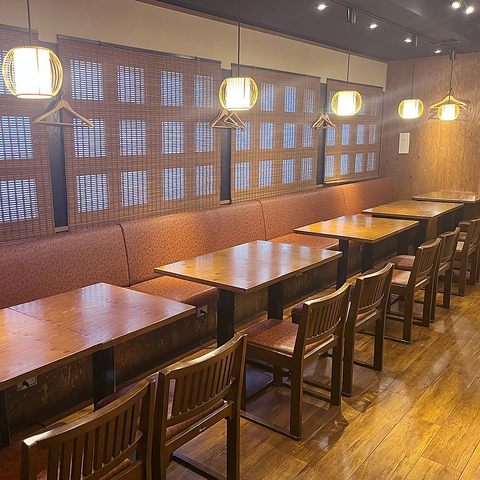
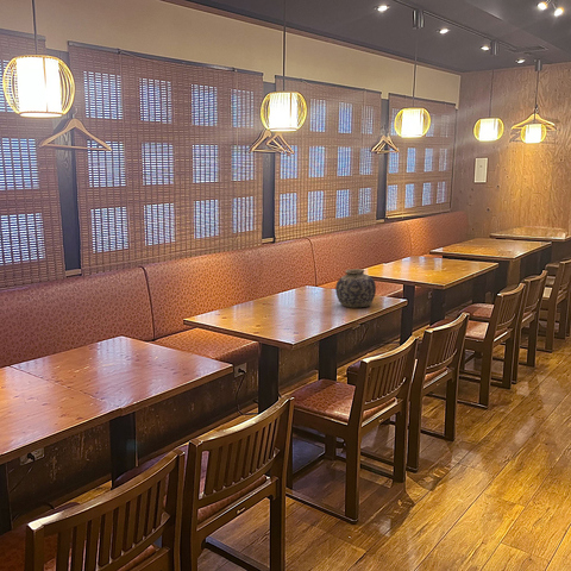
+ vase [334,268,377,309]
